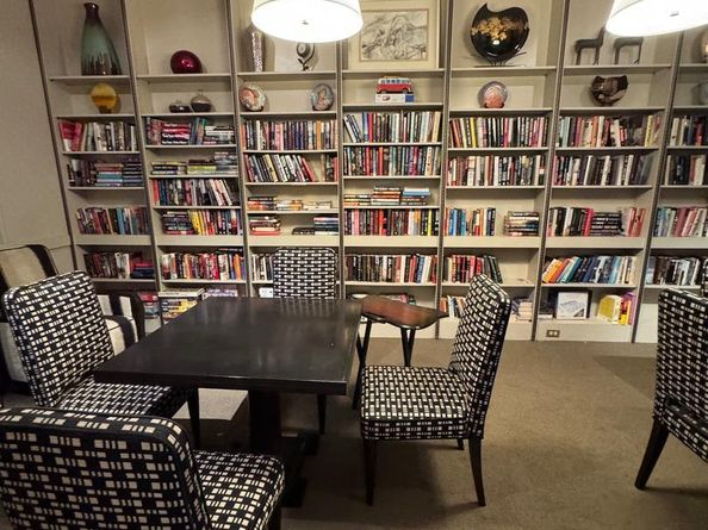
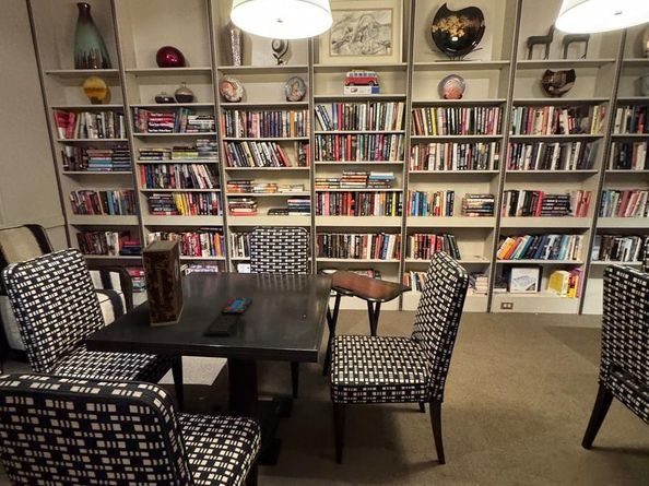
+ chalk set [203,297,253,337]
+ book [141,237,185,327]
